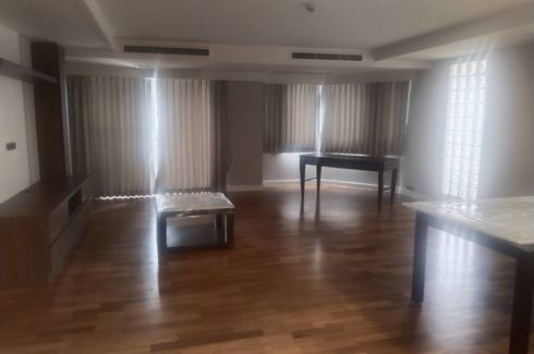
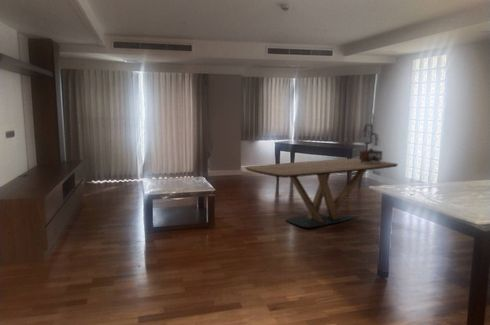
+ table lamp [359,123,388,164]
+ dining table [244,158,399,229]
